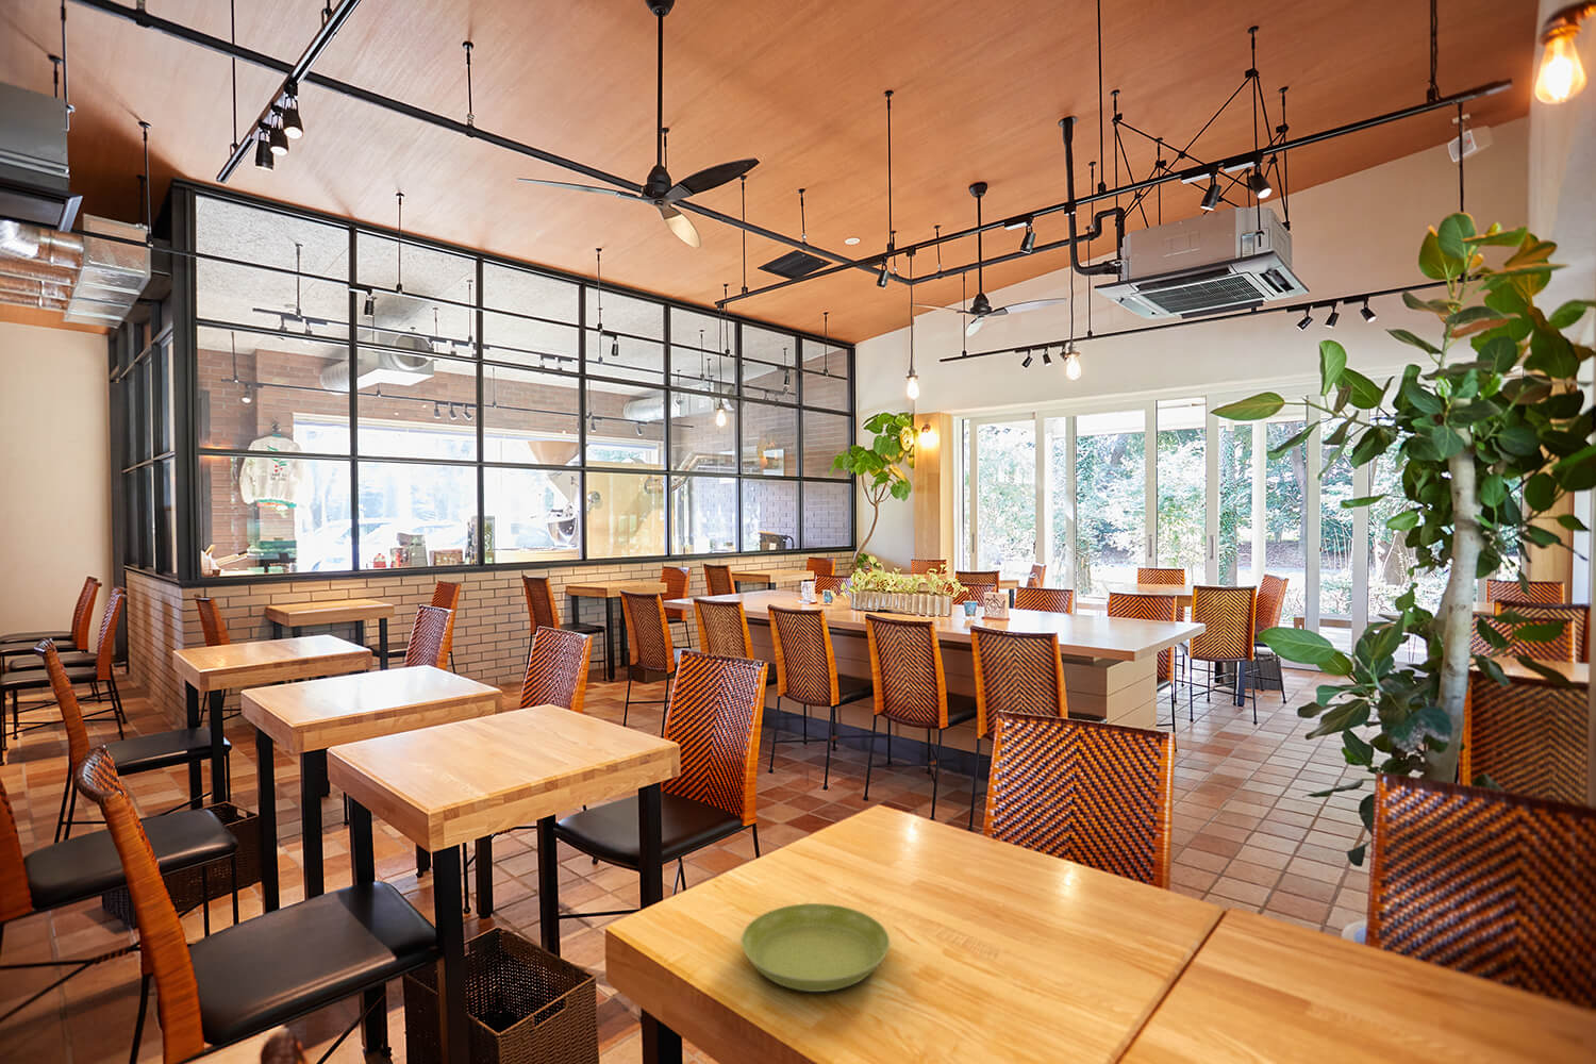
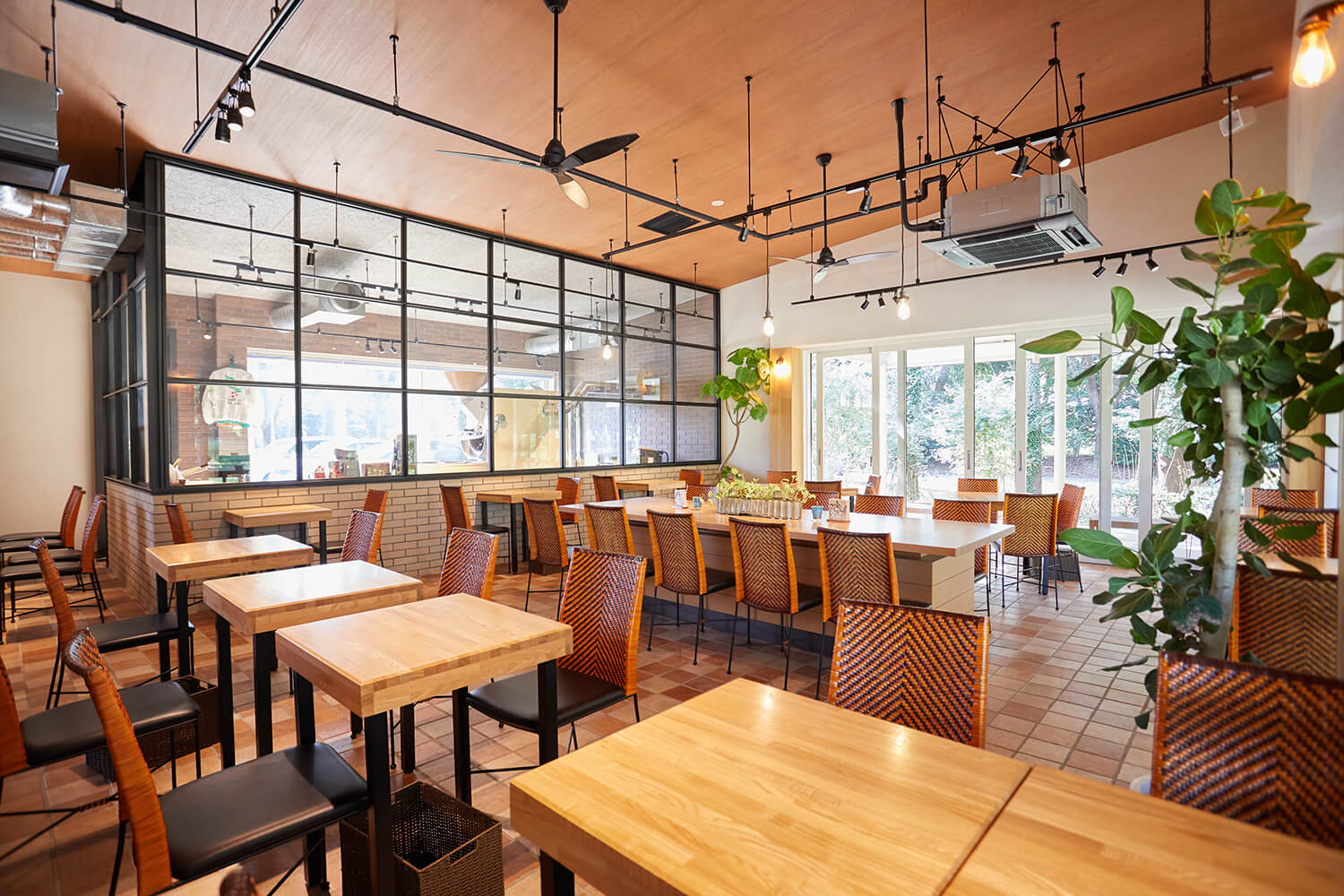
- saucer [741,902,891,993]
